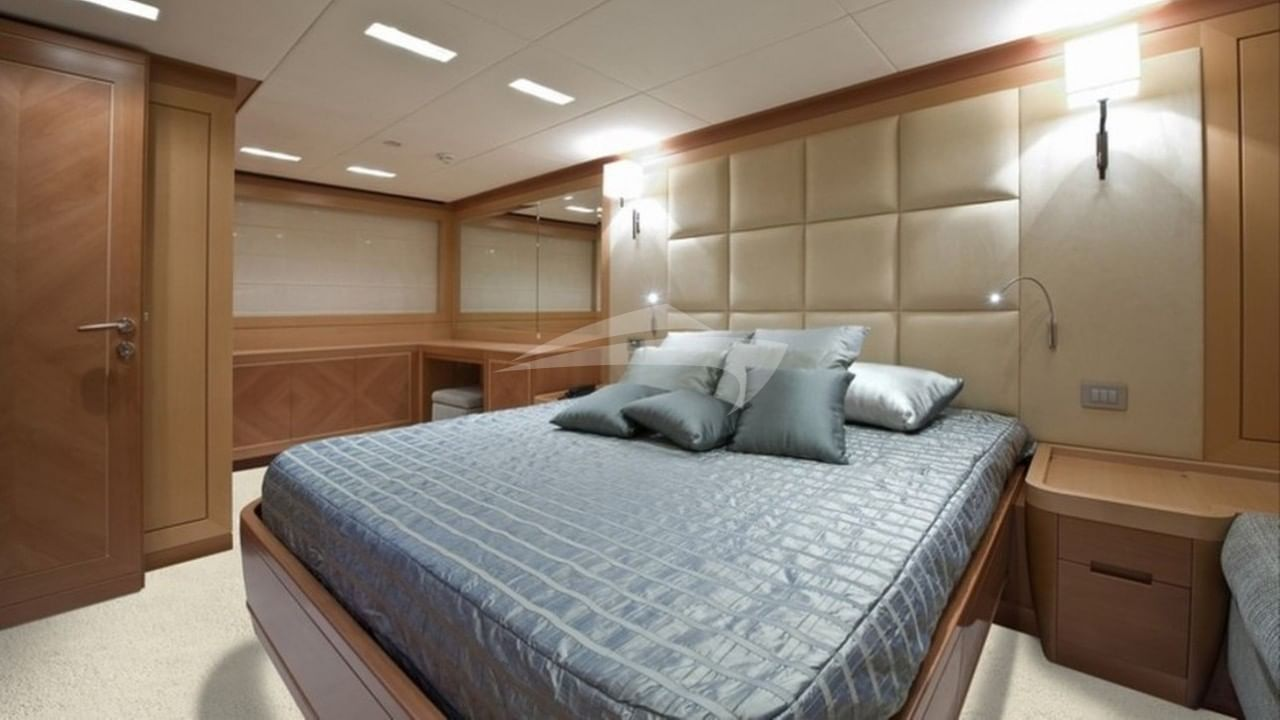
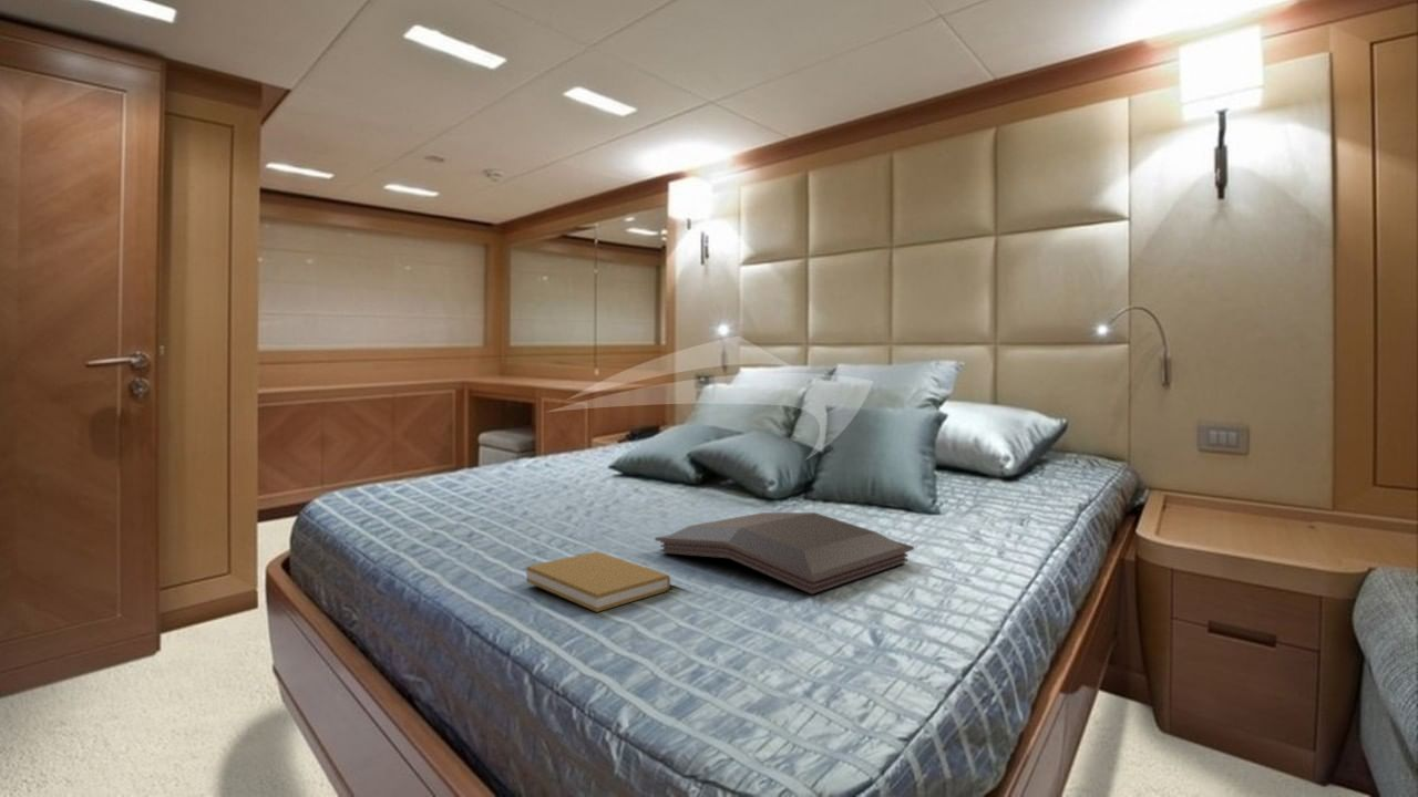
+ serving tray [654,511,915,596]
+ book [525,550,671,613]
